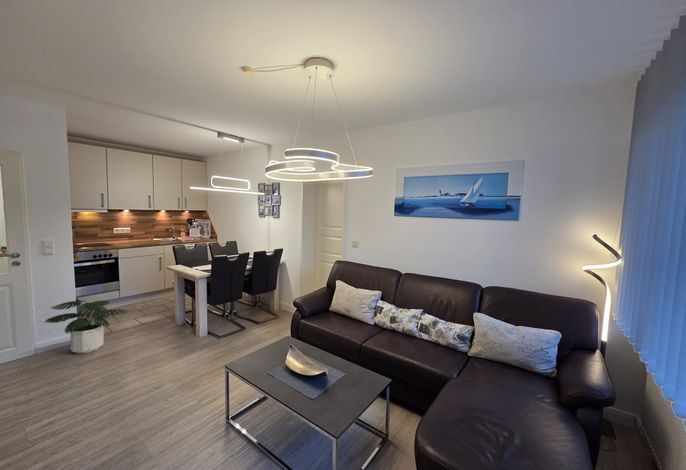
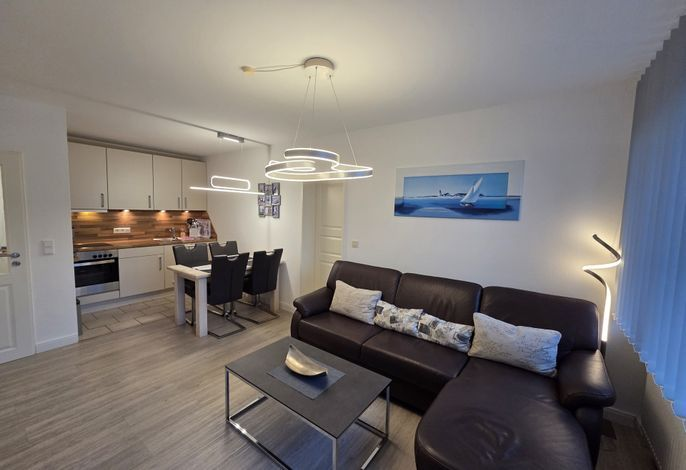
- potted plant [43,300,128,354]
